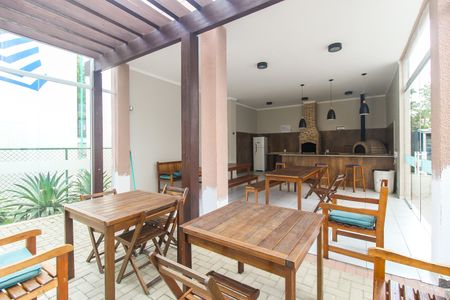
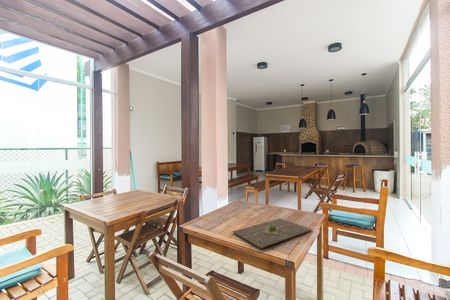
+ cutting board [231,217,313,249]
